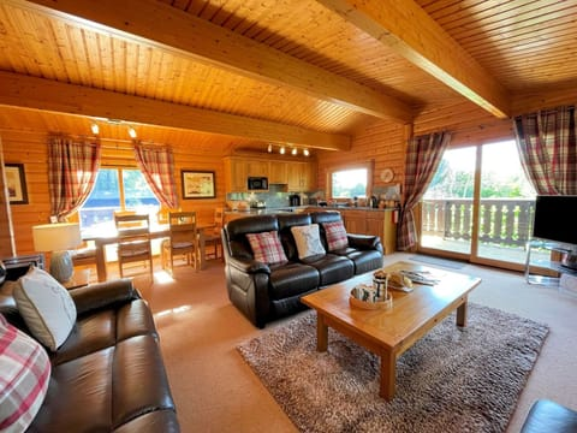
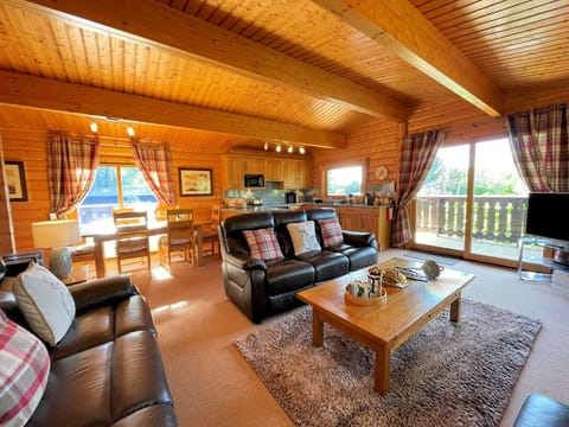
+ decorative bowl [420,259,446,280]
